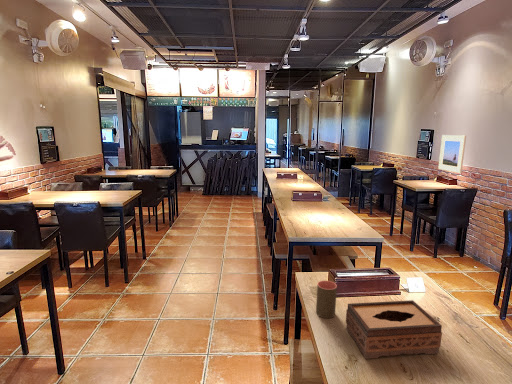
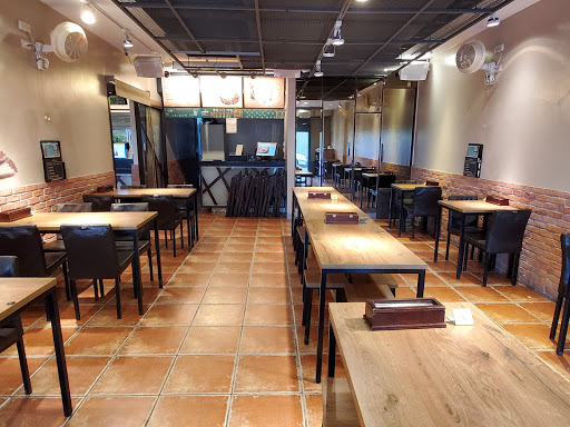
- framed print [438,134,467,174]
- cup [315,280,338,319]
- tissue box [345,299,443,360]
